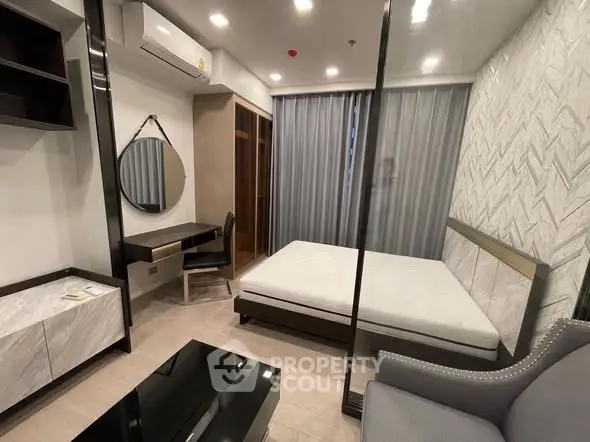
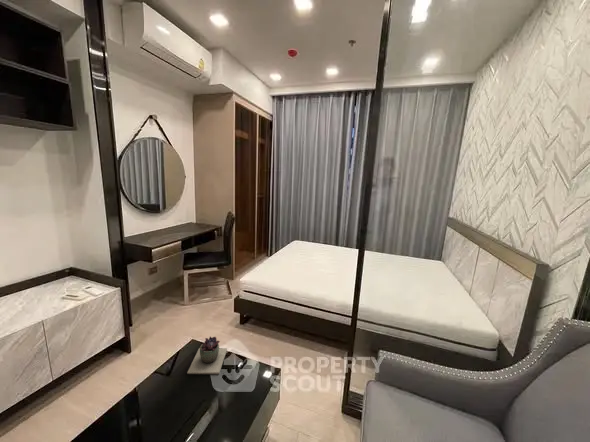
+ succulent plant [186,336,228,375]
